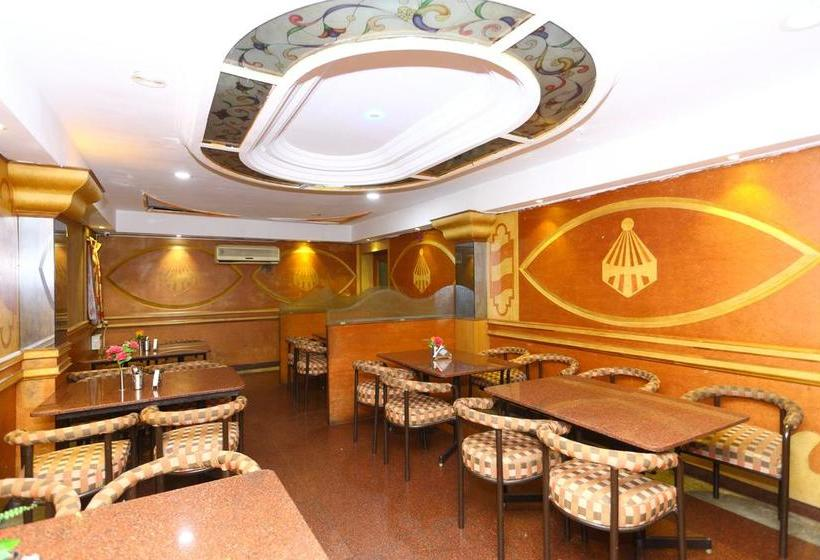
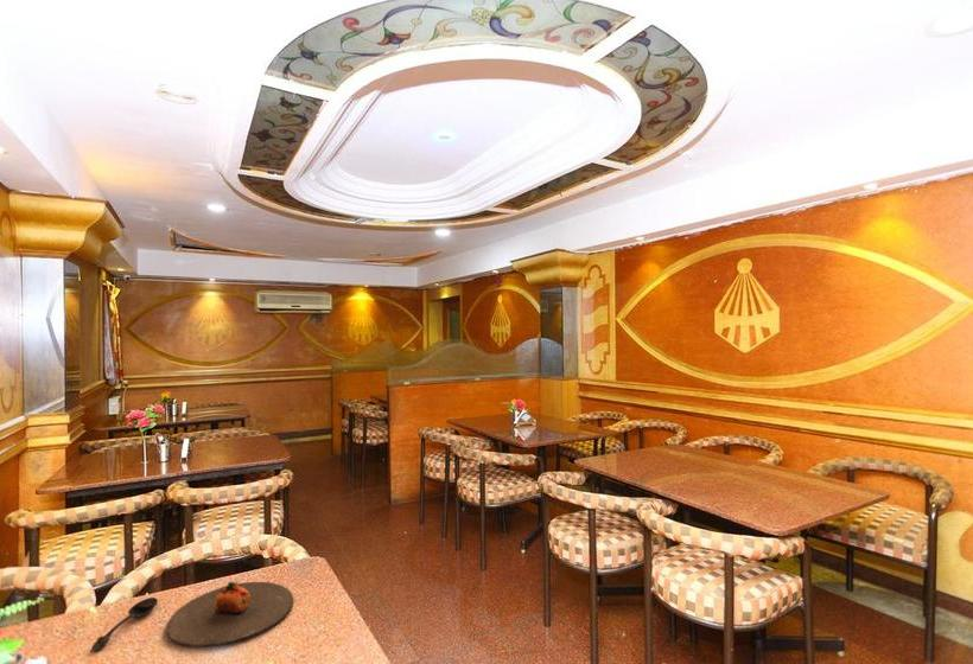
+ plate [165,580,294,649]
+ spoon [89,596,159,653]
